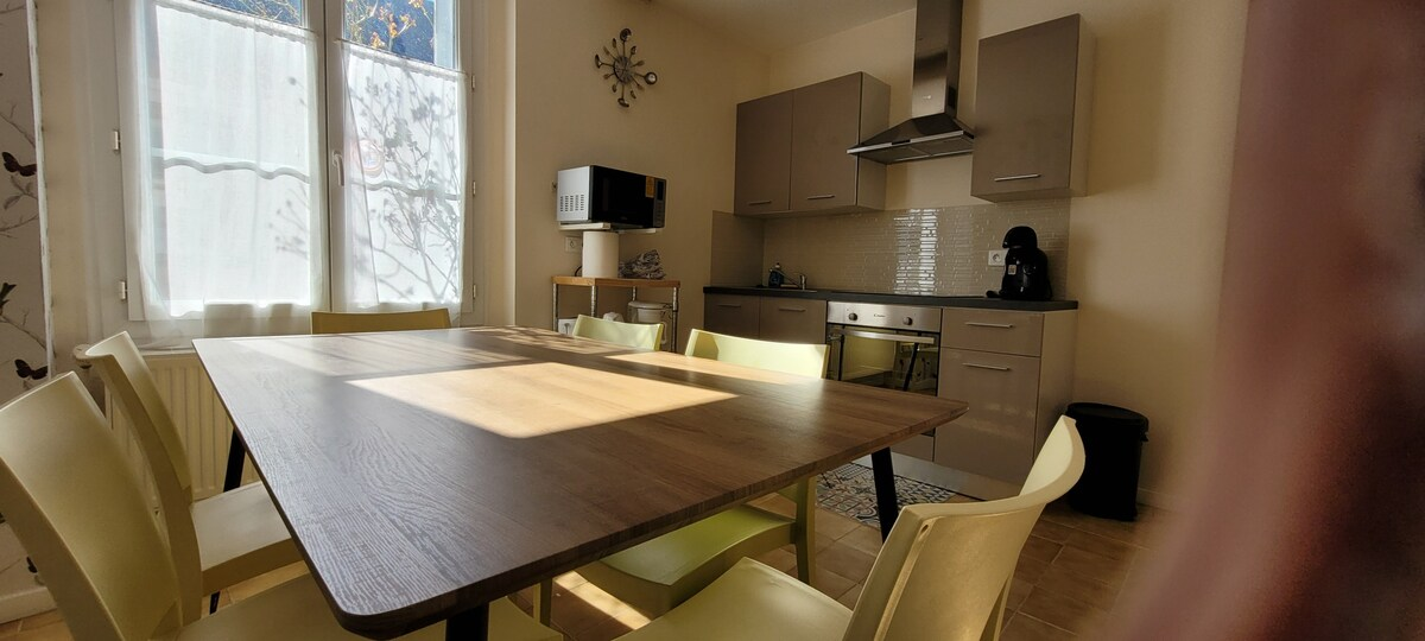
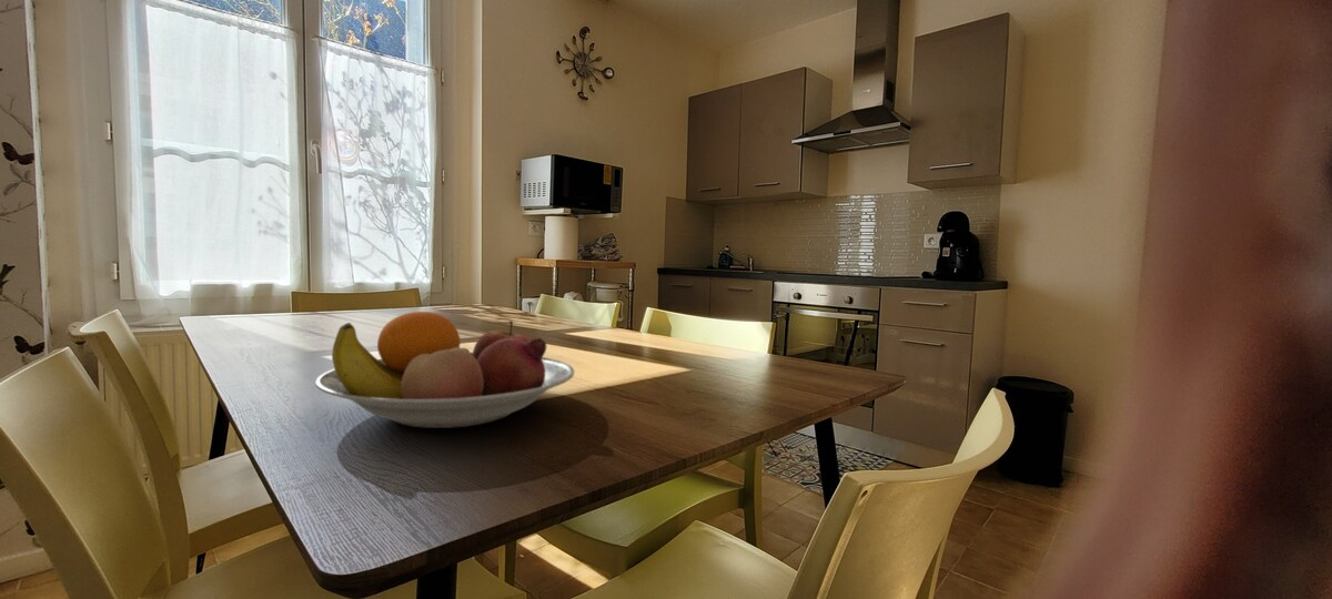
+ fruit bowl [314,311,575,429]
